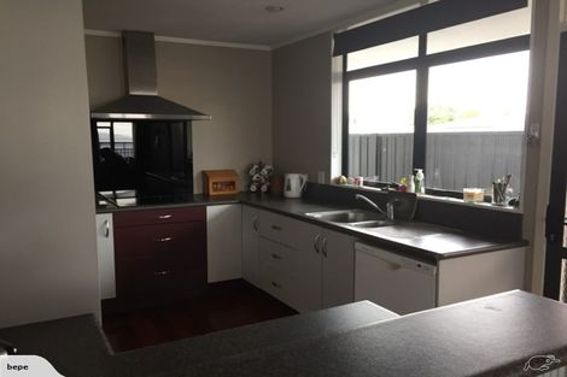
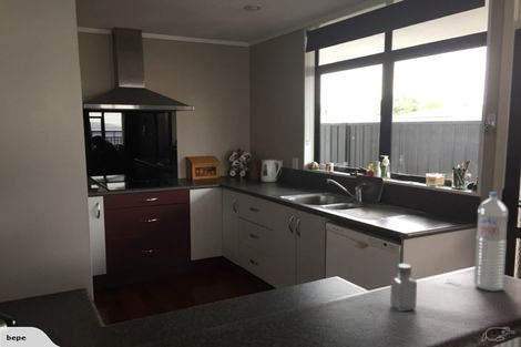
+ water bottle [473,191,509,293]
+ saltshaker [389,263,418,313]
